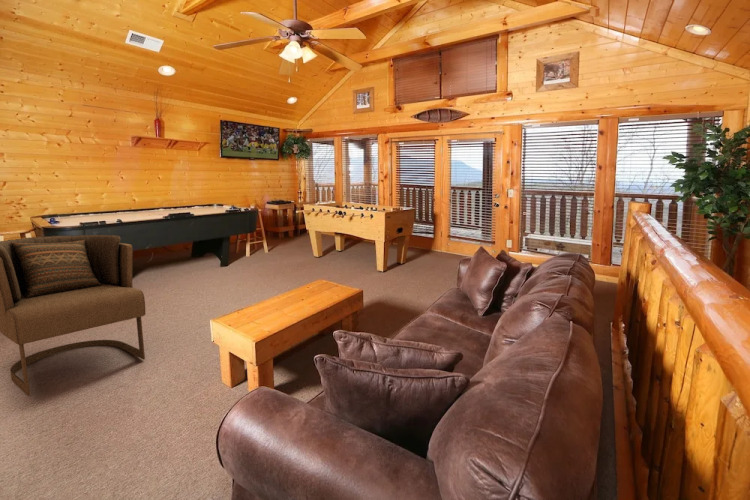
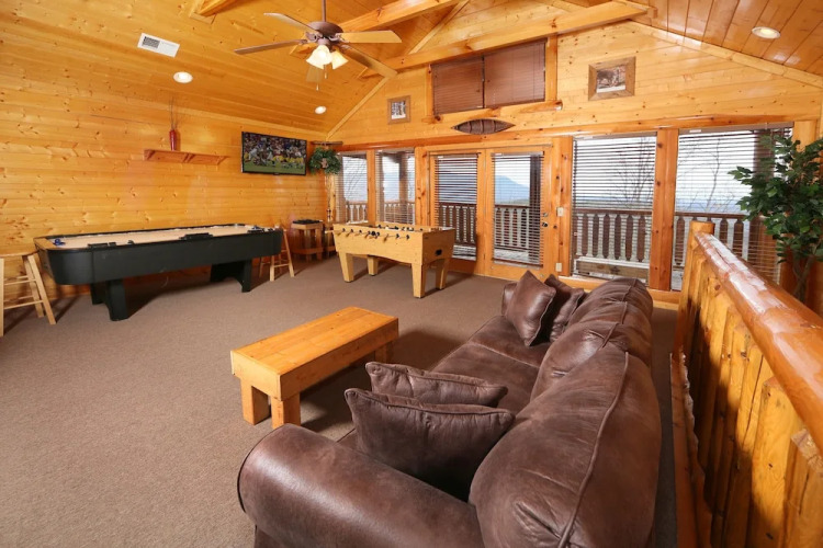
- armchair [0,234,147,397]
